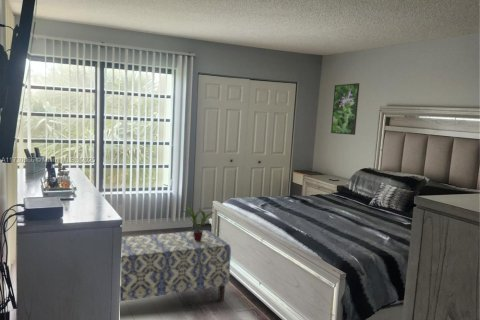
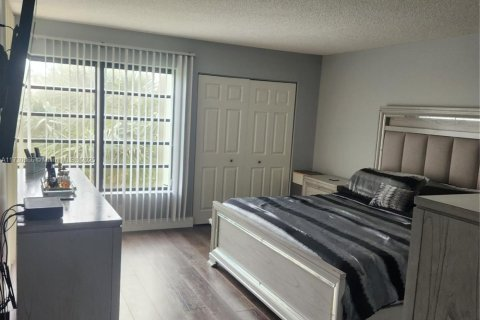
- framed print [330,82,360,136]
- bench [119,229,232,303]
- potted plant [181,205,215,241]
